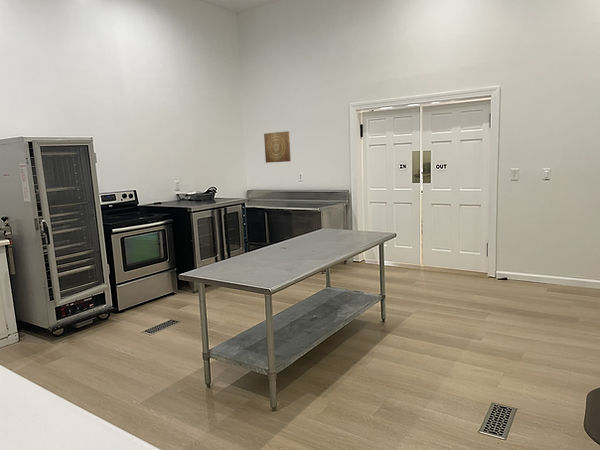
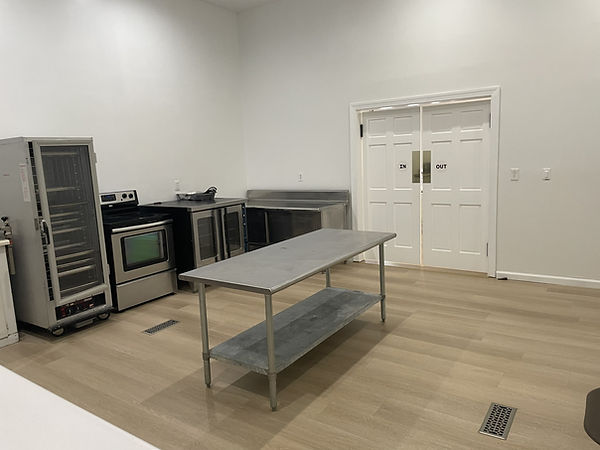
- wall art [263,130,292,164]
